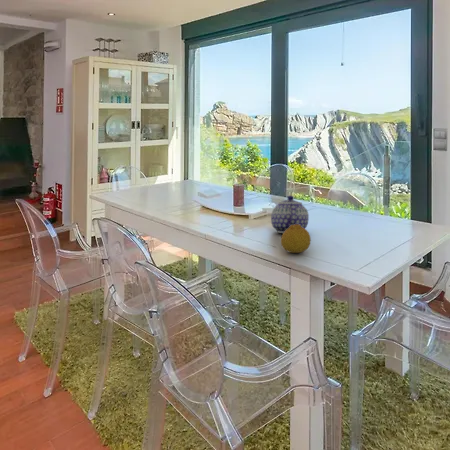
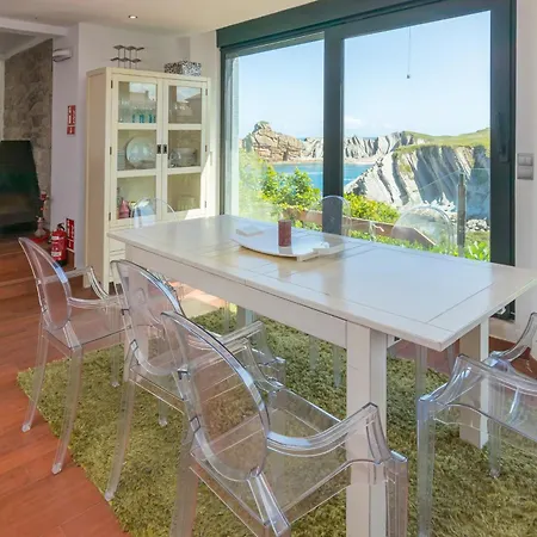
- fruit [280,224,311,254]
- teapot [270,195,310,234]
